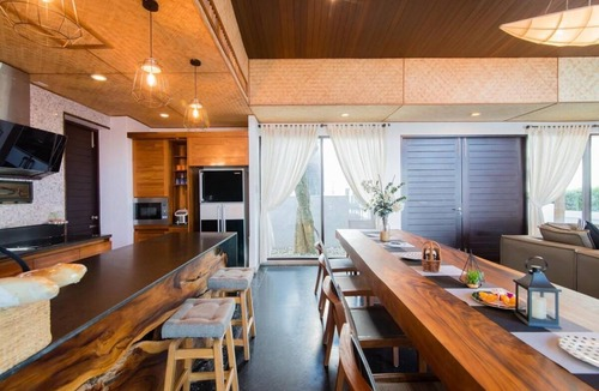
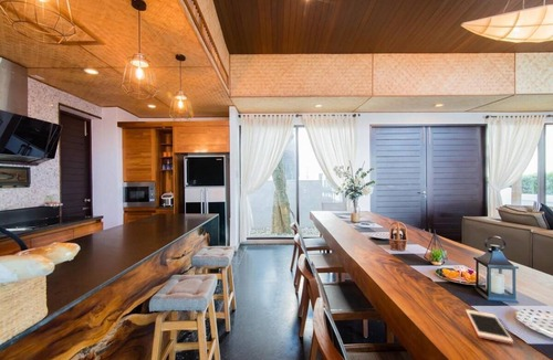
+ cell phone [465,308,514,345]
